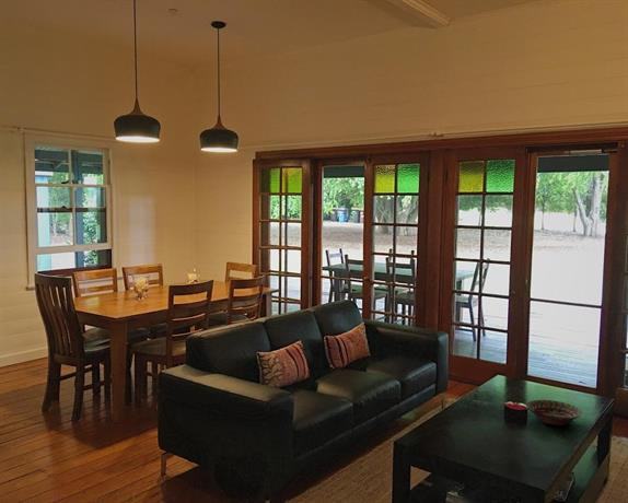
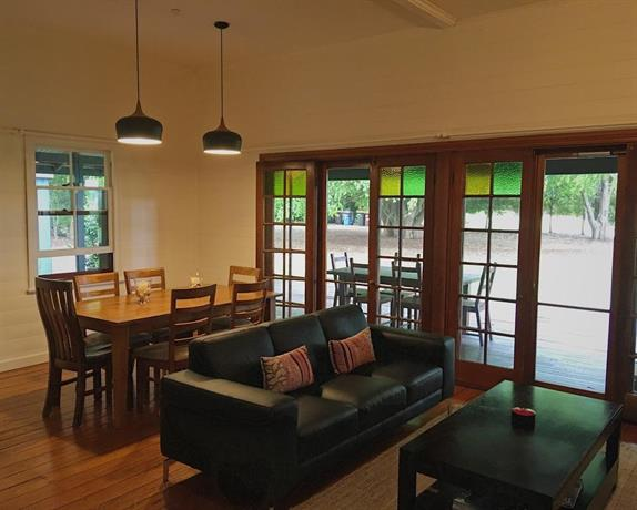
- decorative bowl [525,399,583,426]
